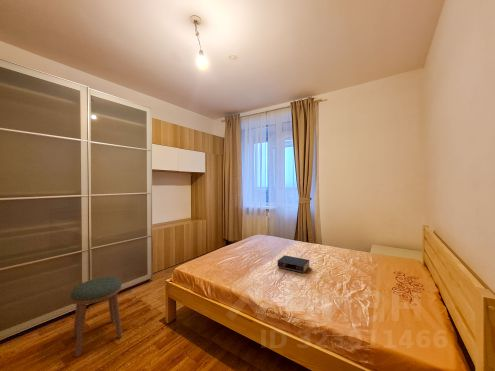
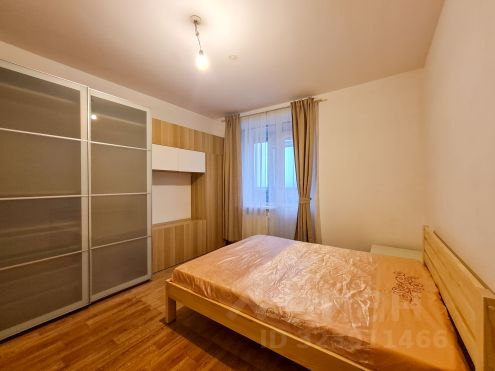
- book [276,254,310,273]
- stool [70,276,123,358]
